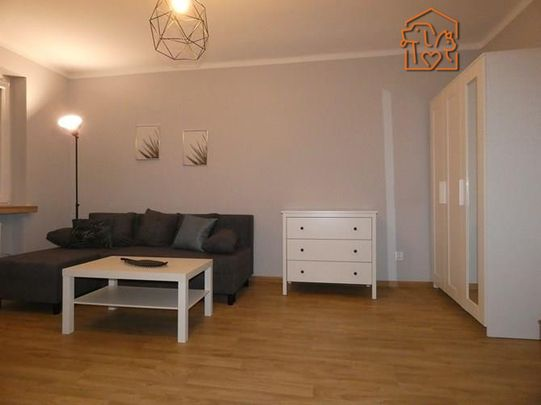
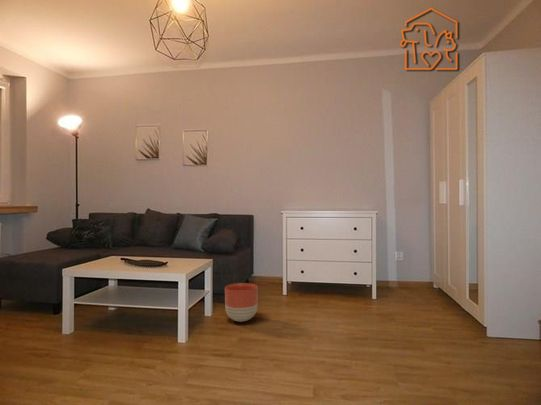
+ planter [224,282,259,323]
